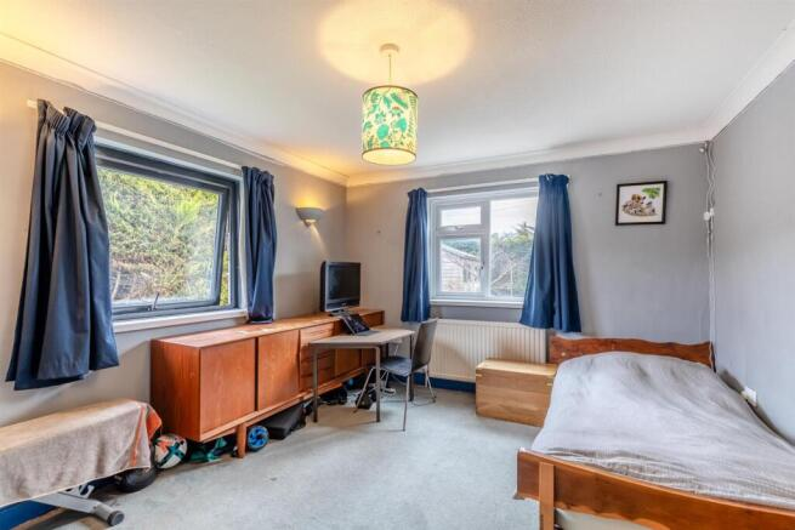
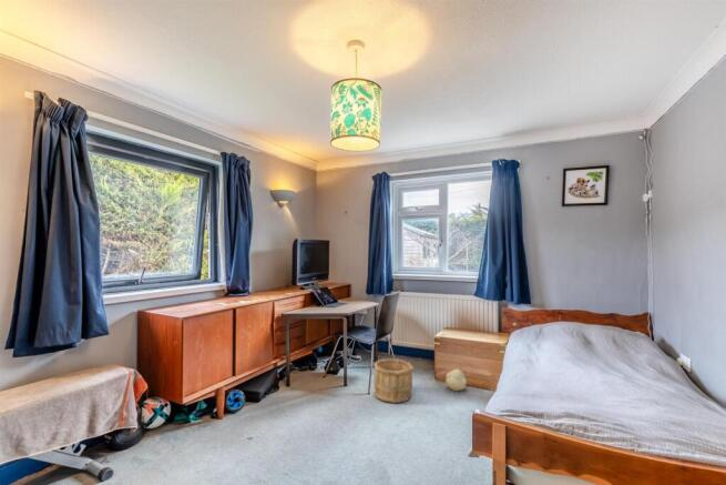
+ plush toy [444,367,469,392]
+ wooden bucket [372,357,415,404]
